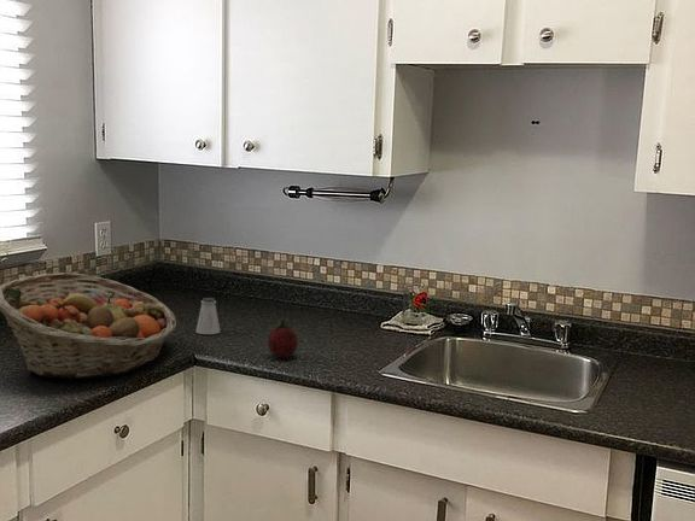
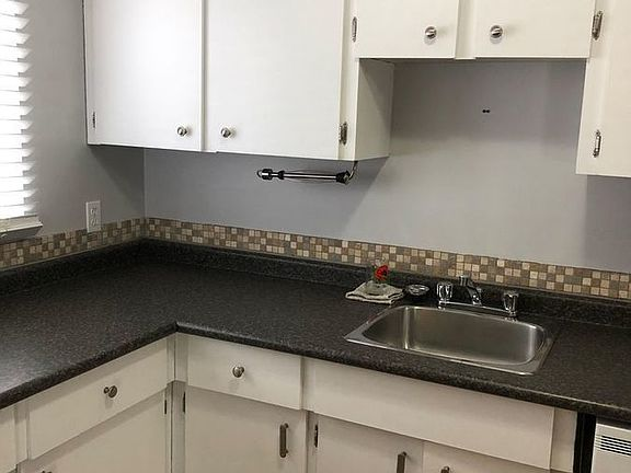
- fruit [267,317,299,359]
- saltshaker [194,297,221,335]
- fruit basket [0,271,177,380]
